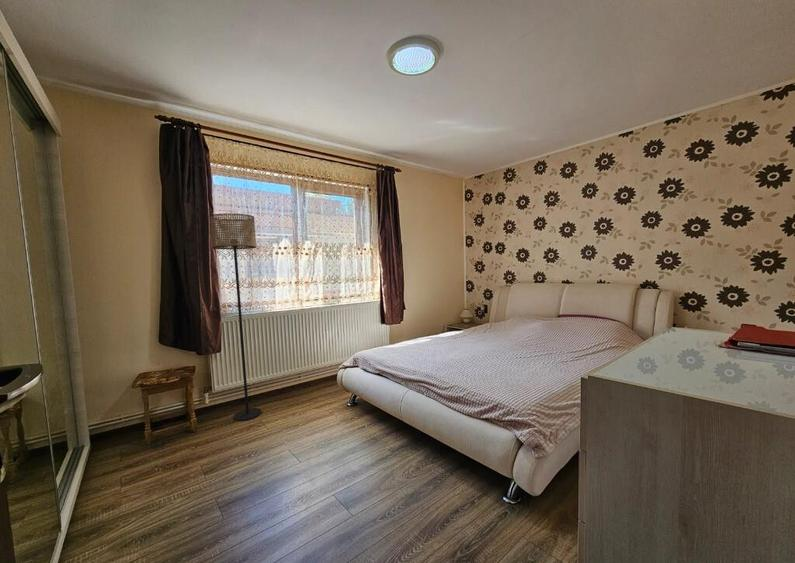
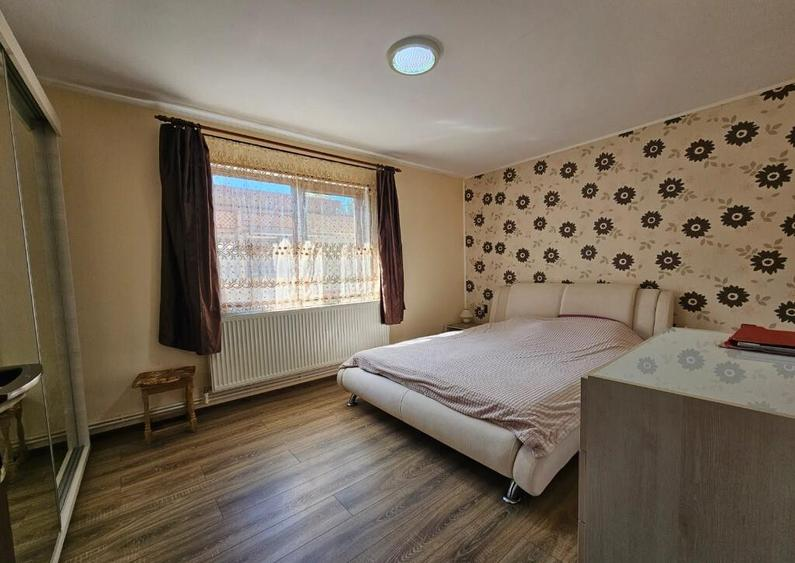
- floor lamp [209,212,262,422]
